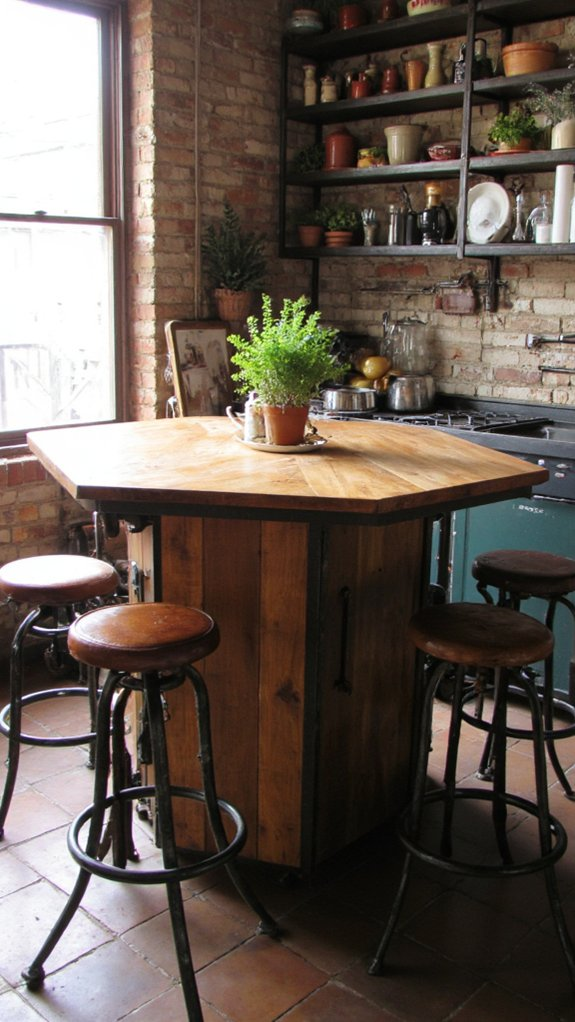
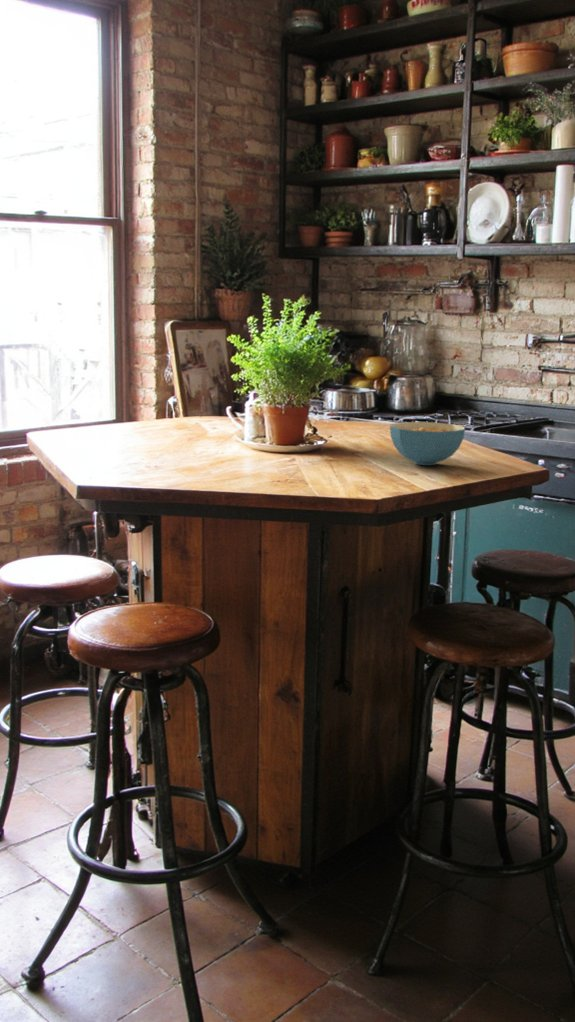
+ cereal bowl [389,421,466,466]
